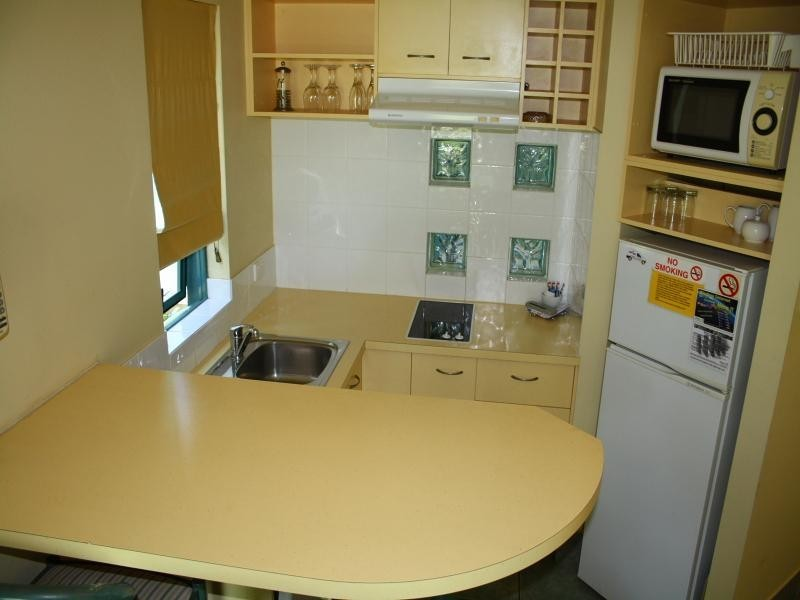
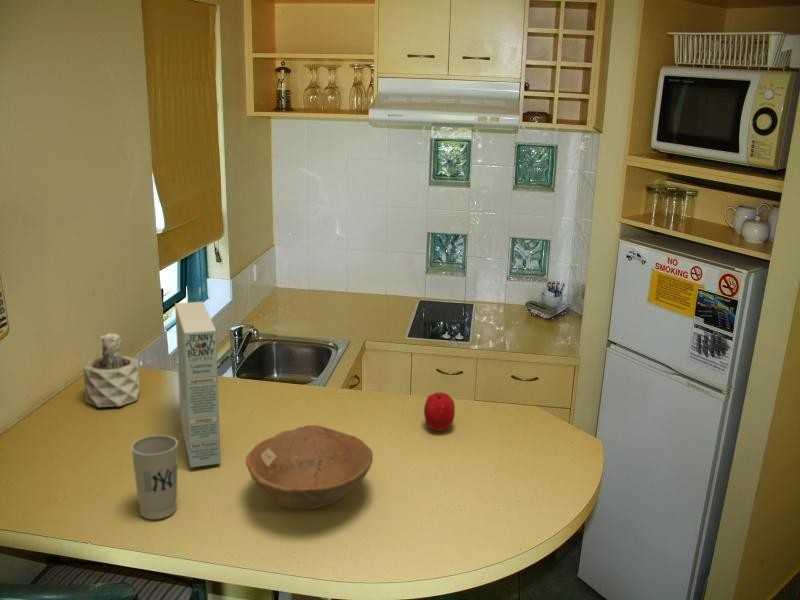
+ cereal box [174,301,222,469]
+ fruit [423,391,456,432]
+ bowl [245,424,374,510]
+ succulent plant [82,332,141,408]
+ cup [130,434,179,520]
